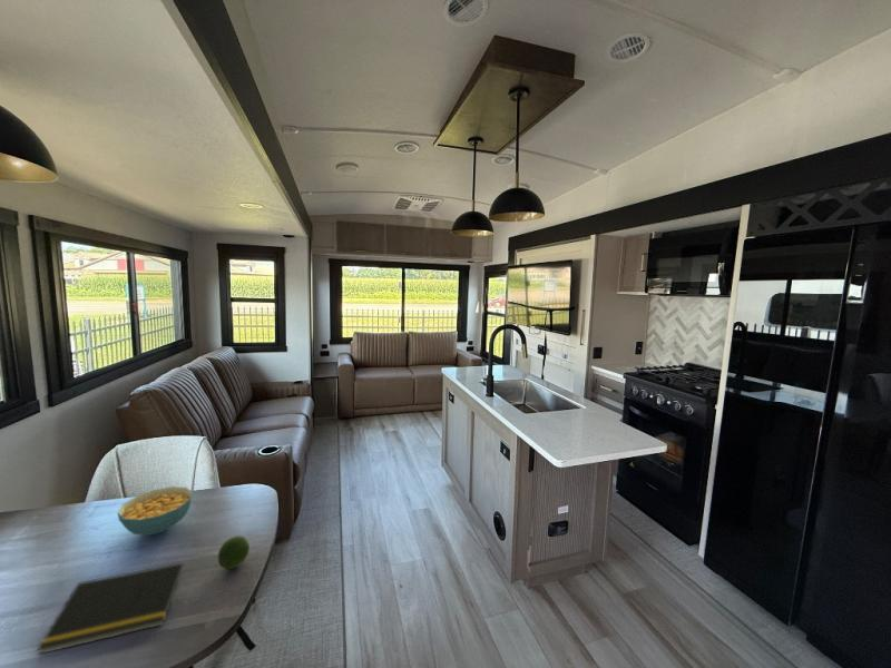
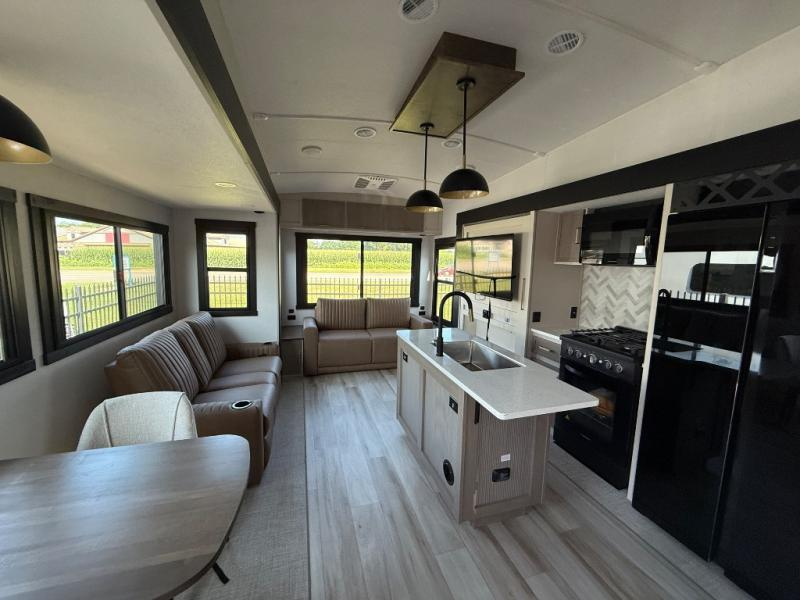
- cereal bowl [116,485,194,537]
- fruit [217,536,251,570]
- notepad [36,561,185,656]
